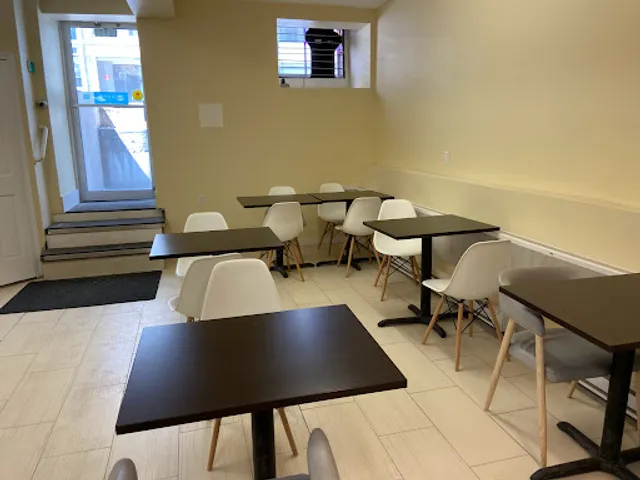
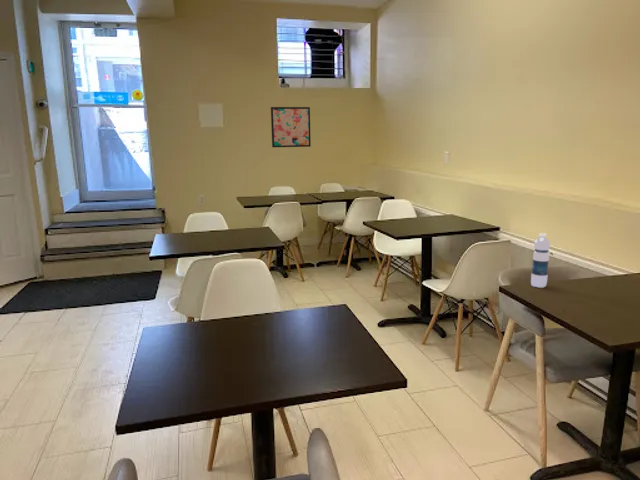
+ water bottle [530,232,551,289]
+ wall art [270,106,312,148]
